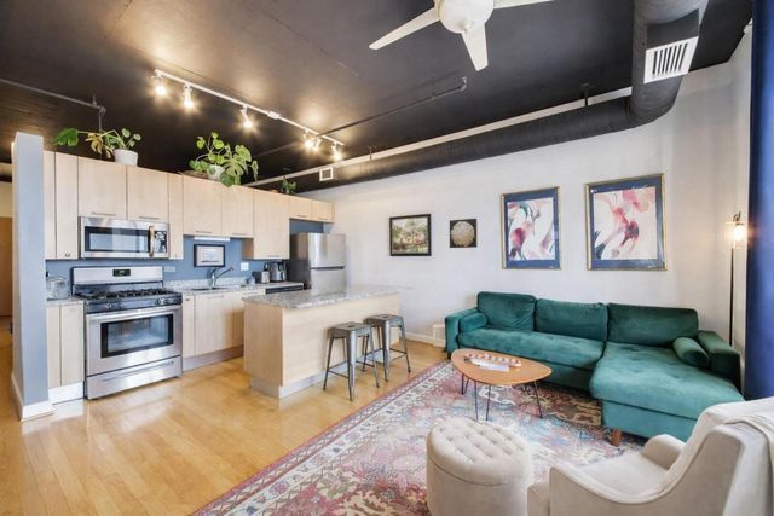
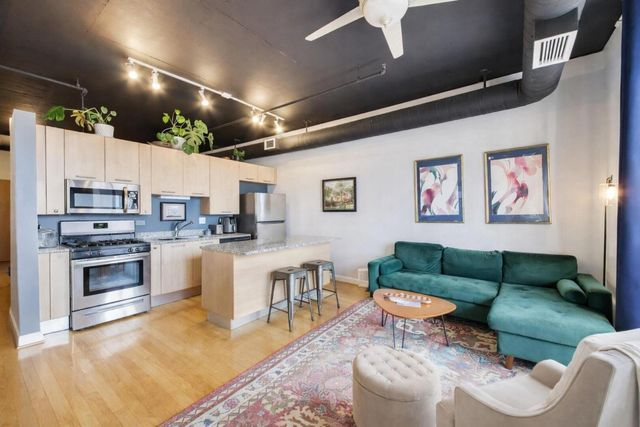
- wall art [449,218,478,249]
